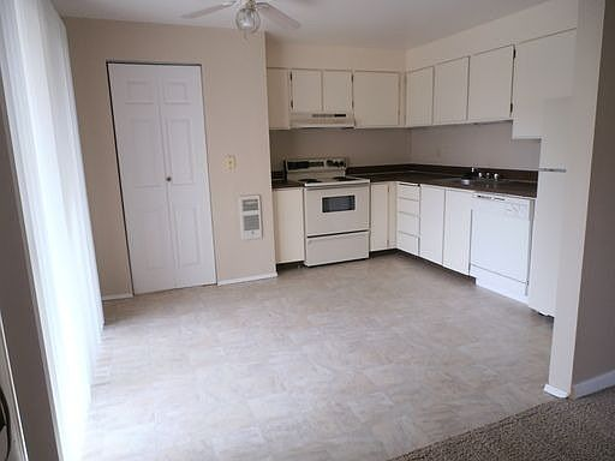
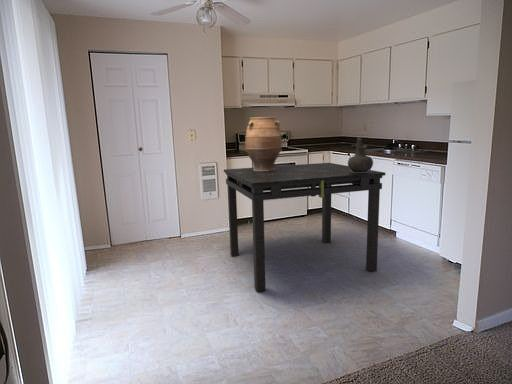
+ vase [244,116,283,171]
+ dining table [223,162,386,293]
+ pitcher [347,136,374,173]
